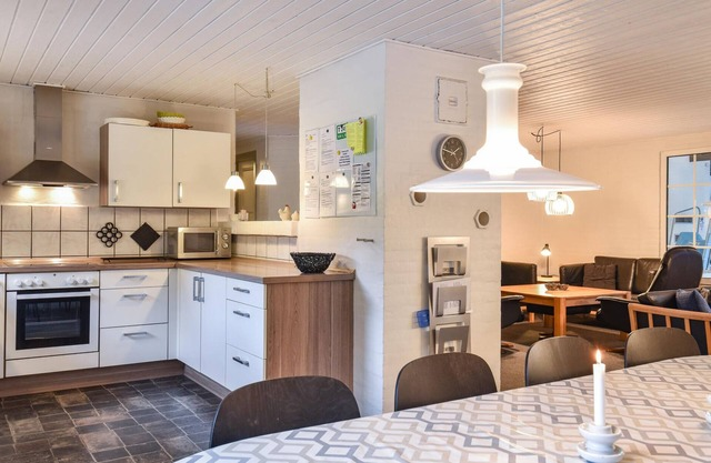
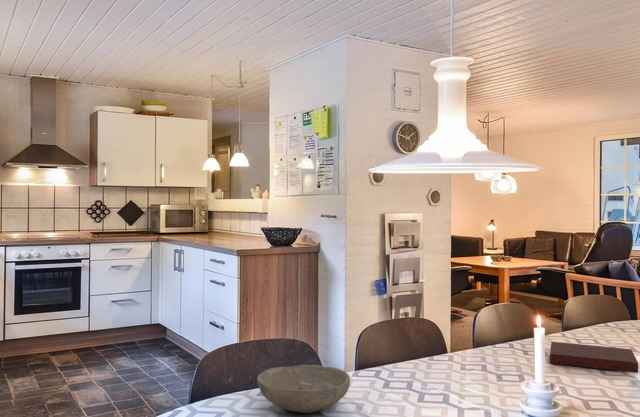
+ bowl [256,364,351,414]
+ notebook [549,341,639,374]
